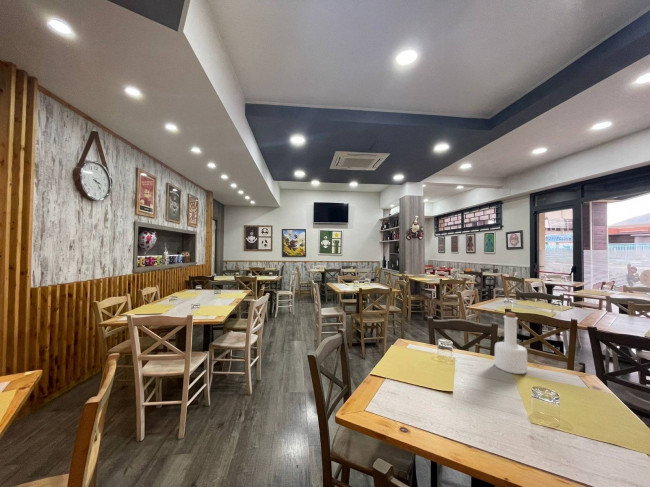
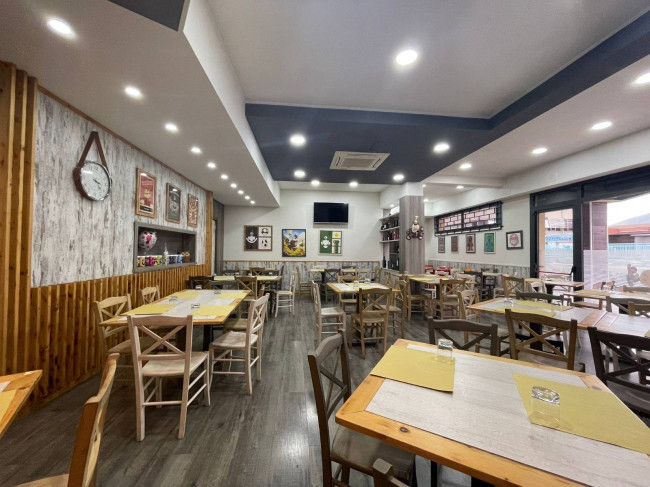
- bottle [494,311,528,375]
